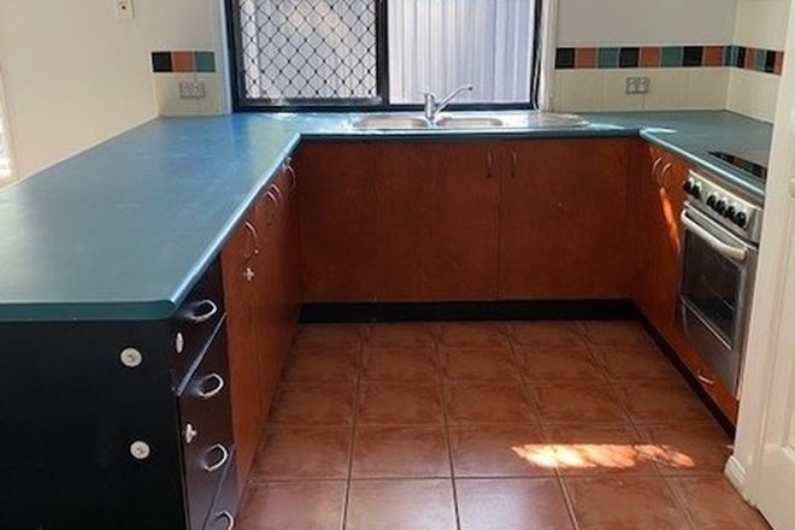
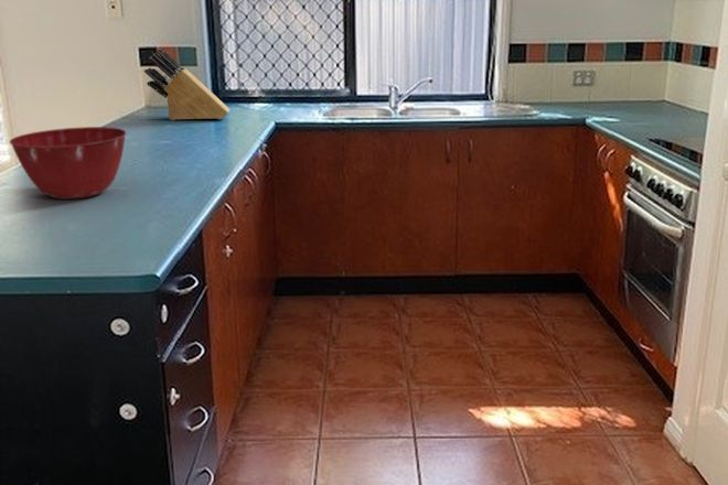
+ knife block [143,47,231,121]
+ mixing bowl [9,126,128,201]
